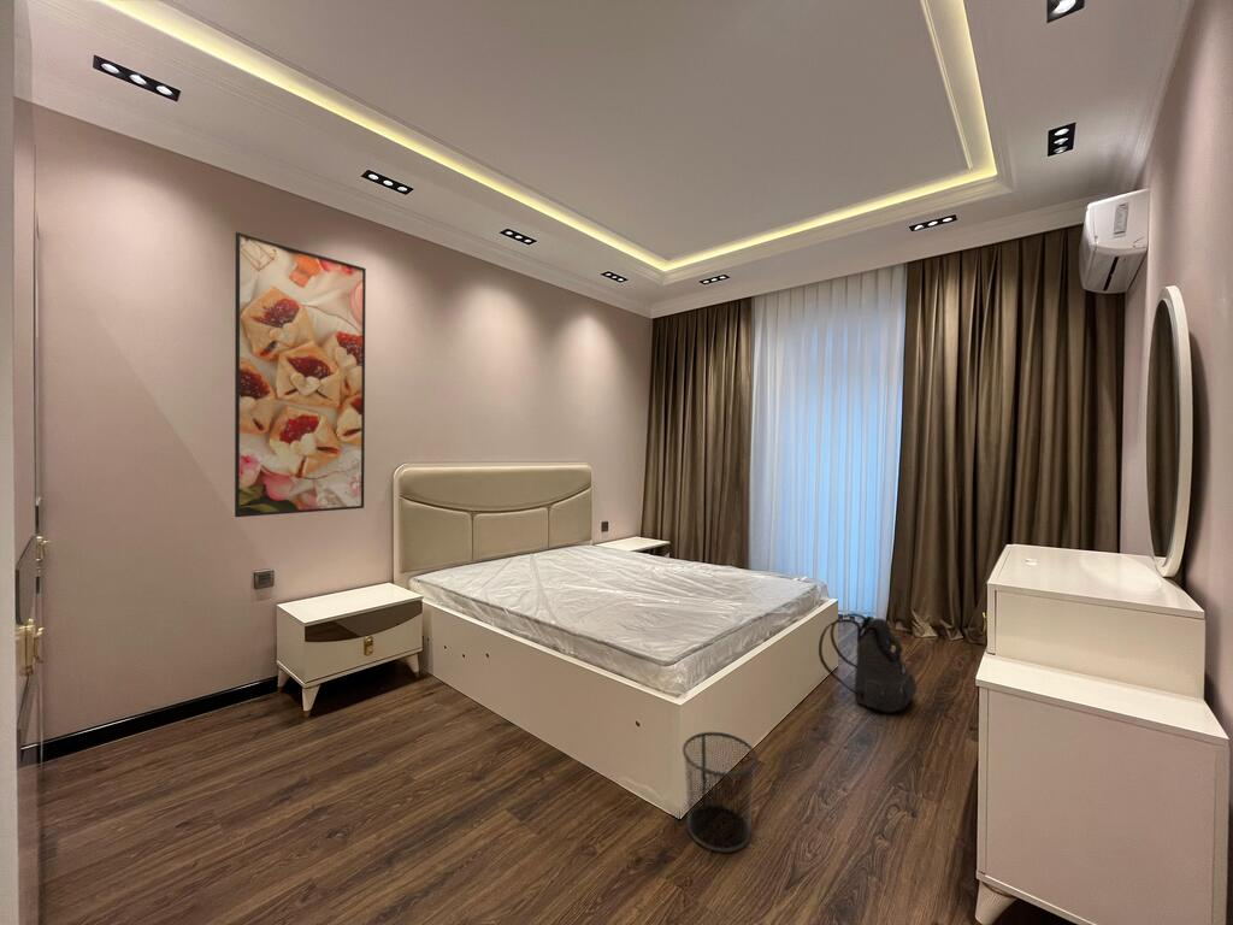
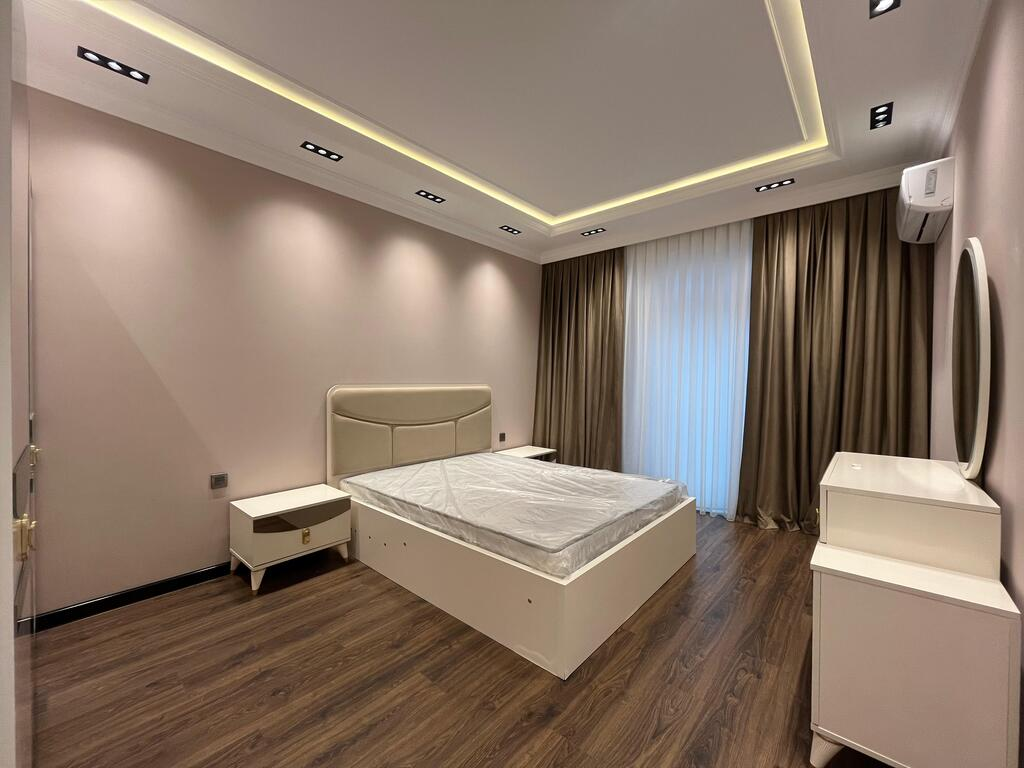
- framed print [234,231,367,518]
- backpack [818,612,918,714]
- waste bin [682,731,759,853]
